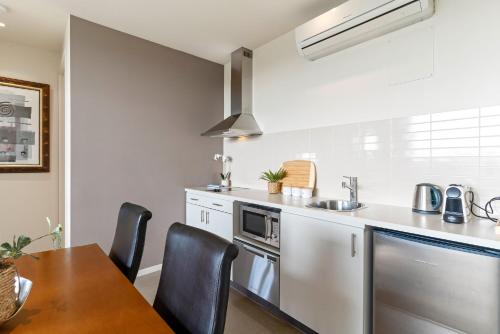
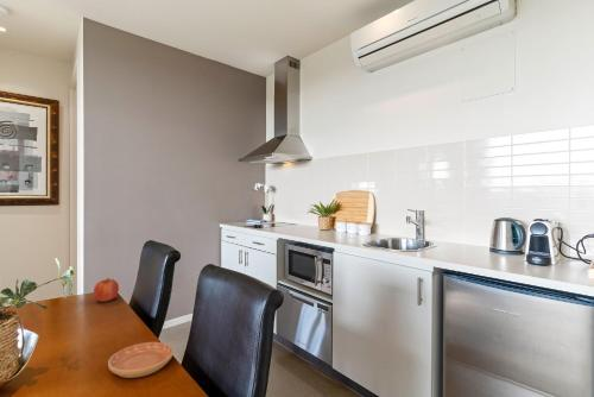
+ saucer [107,341,175,379]
+ fruit [93,277,120,303]
